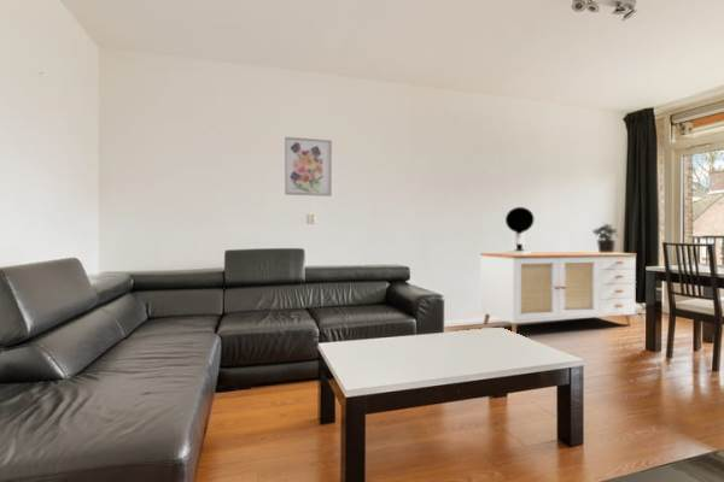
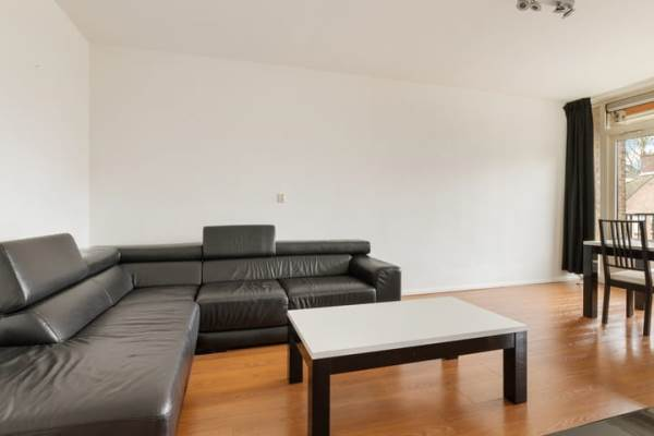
- potted plant [591,222,620,253]
- table lamp [504,206,535,254]
- sideboard [479,251,637,334]
- wall art [284,136,333,198]
